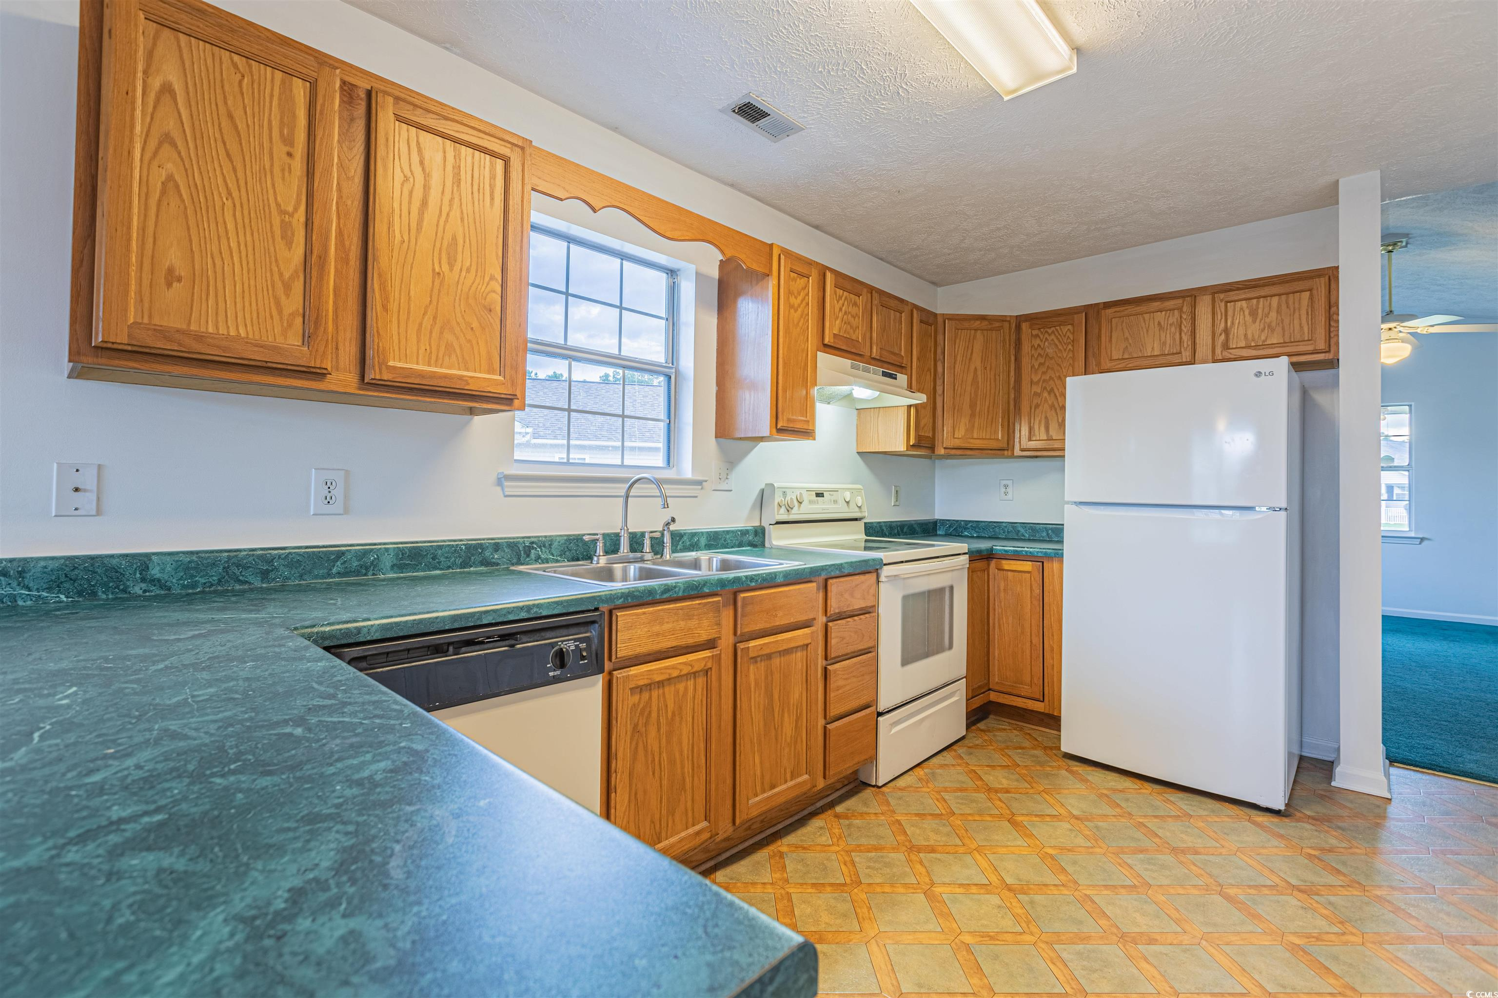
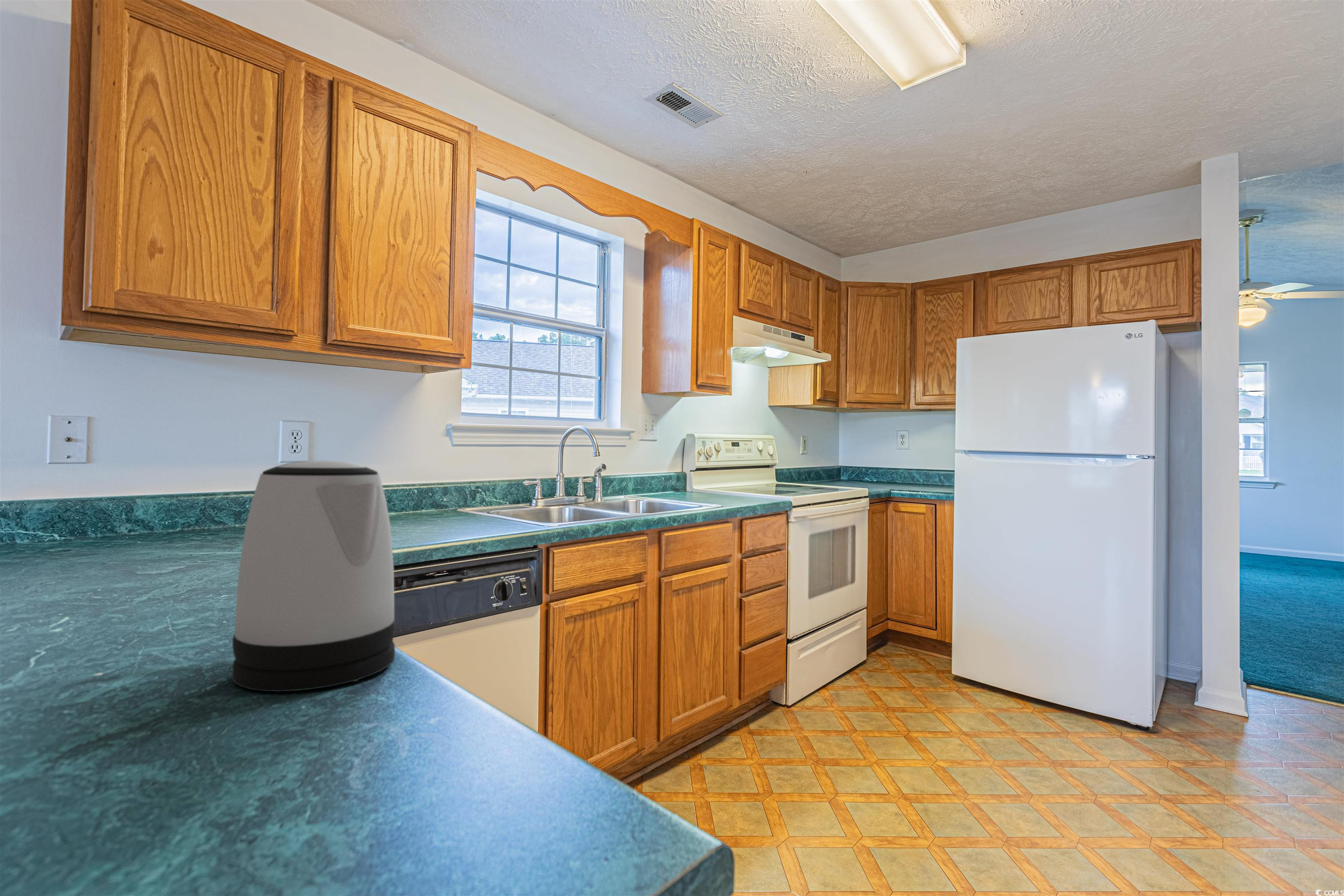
+ kettle [231,460,396,692]
